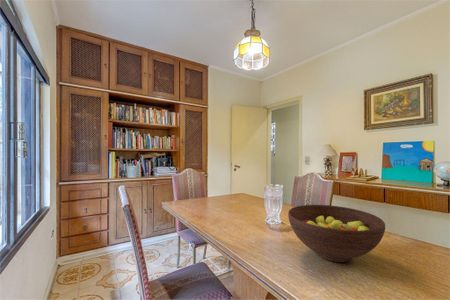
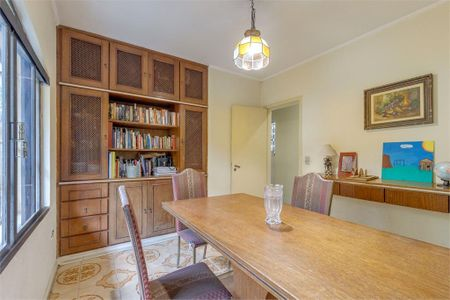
- fruit bowl [287,204,386,263]
